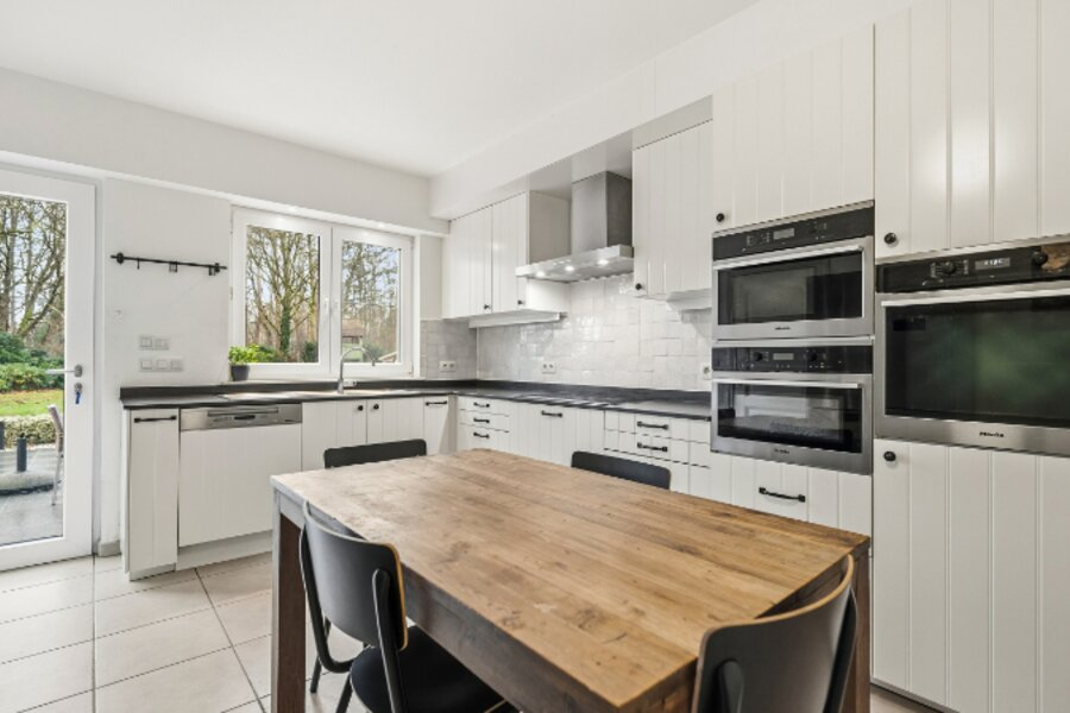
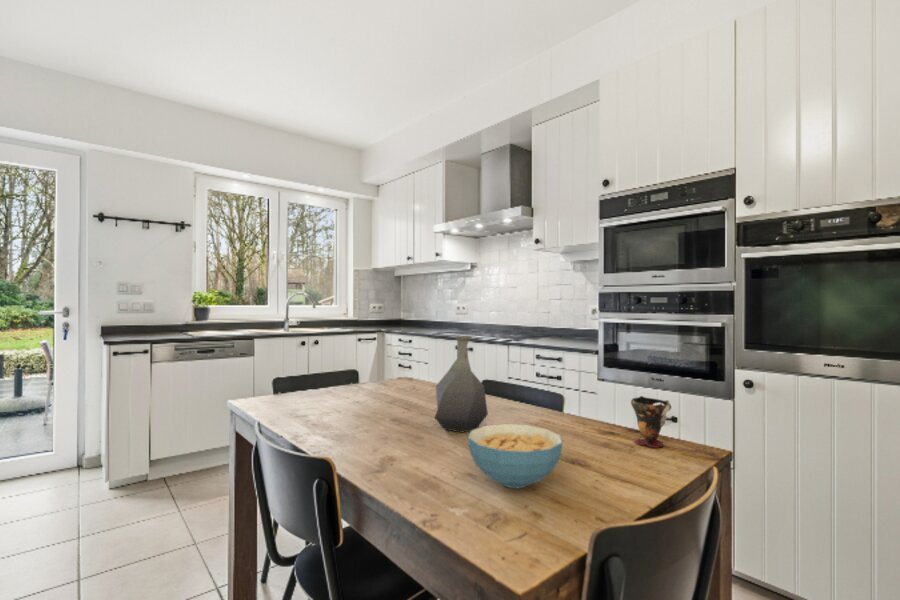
+ cereal bowl [467,423,564,489]
+ cup [630,395,672,449]
+ vase [434,335,489,434]
